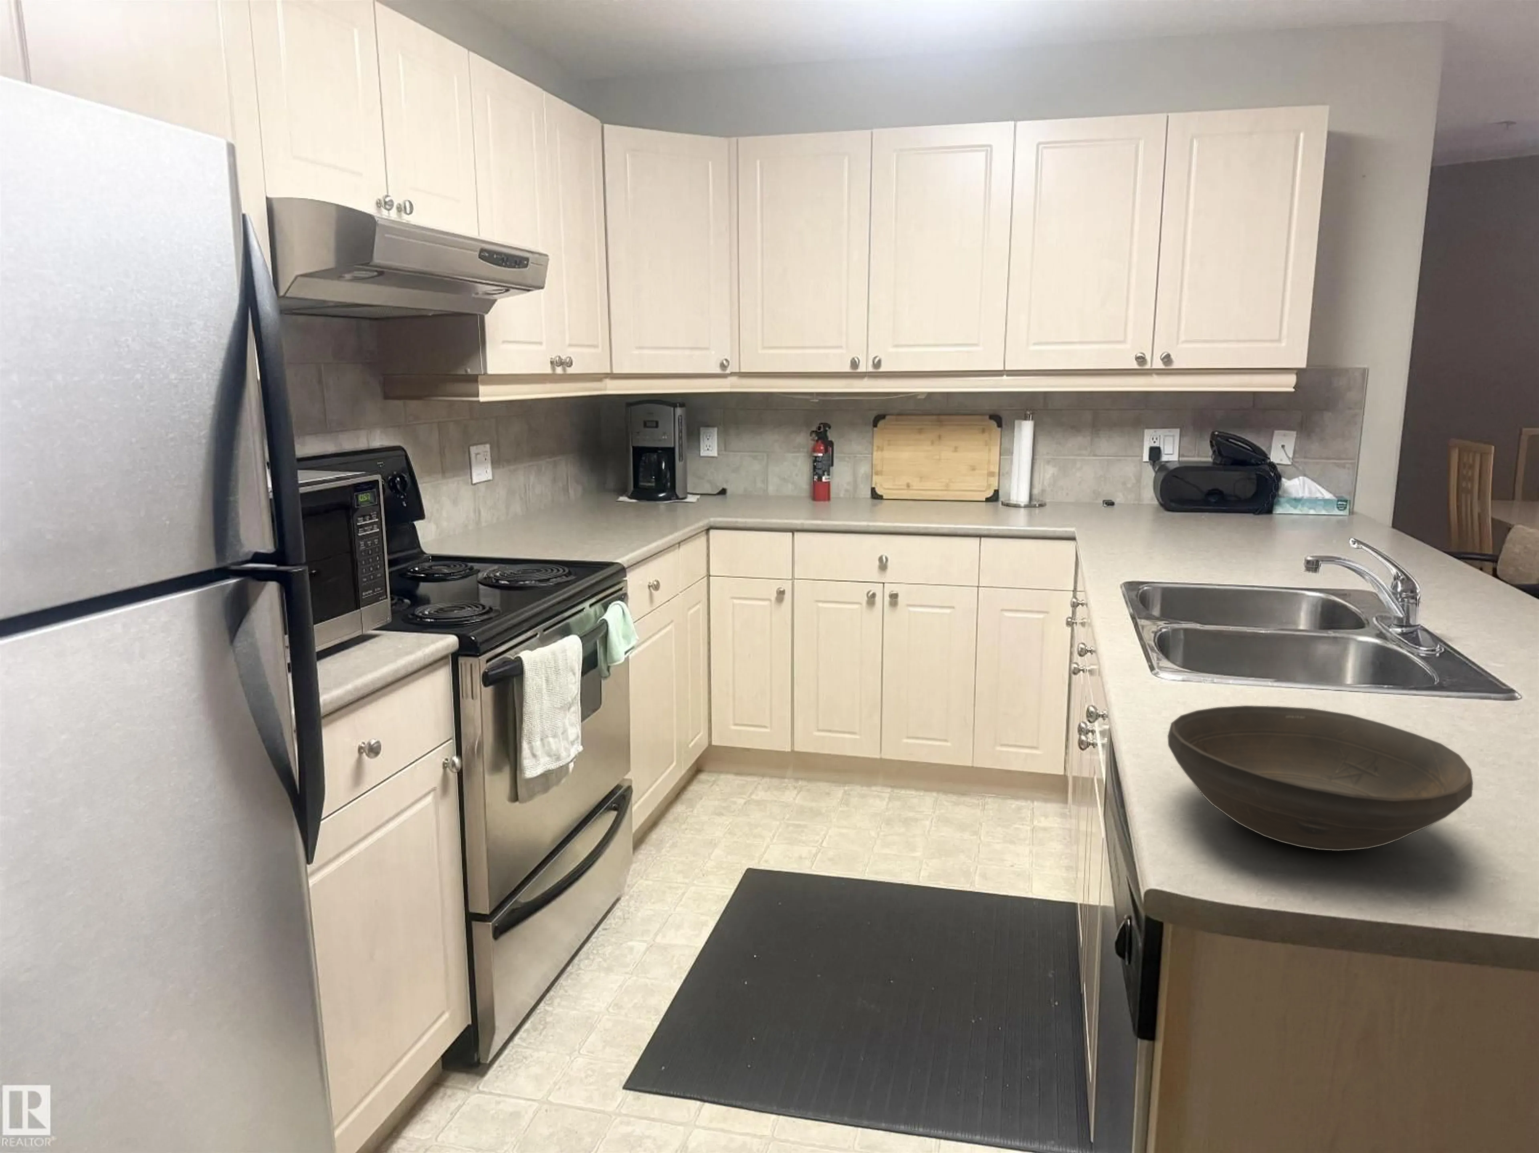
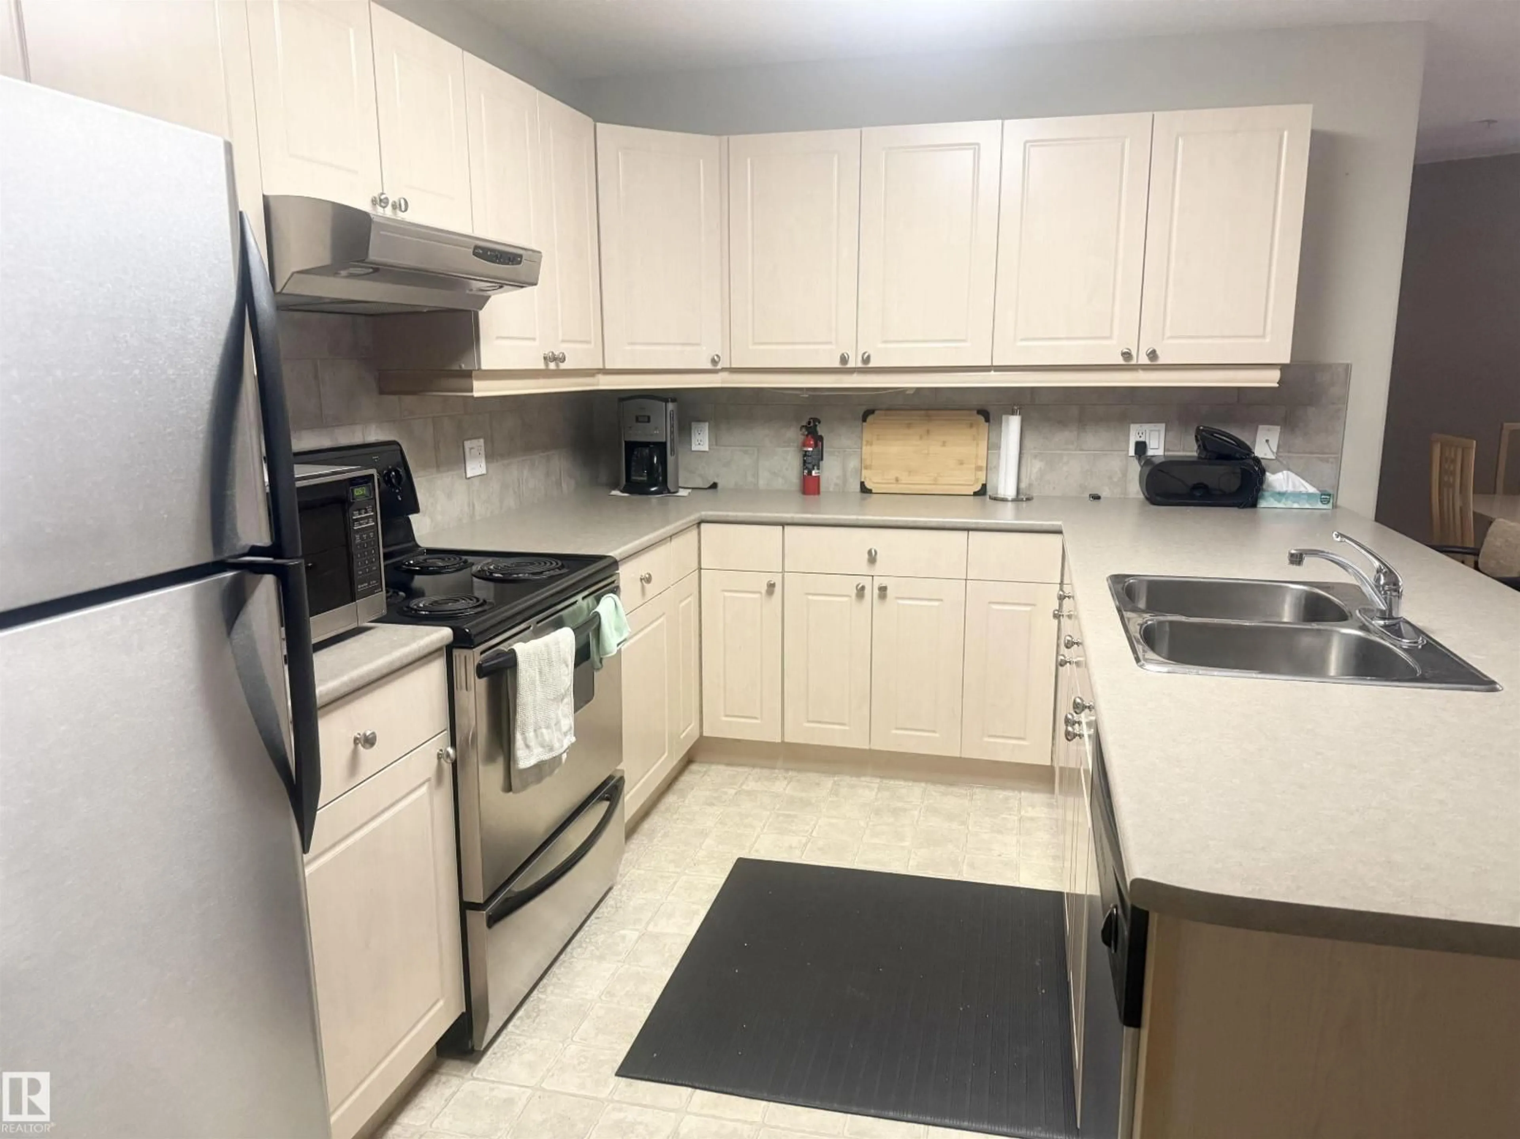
- bowl [1167,705,1474,851]
